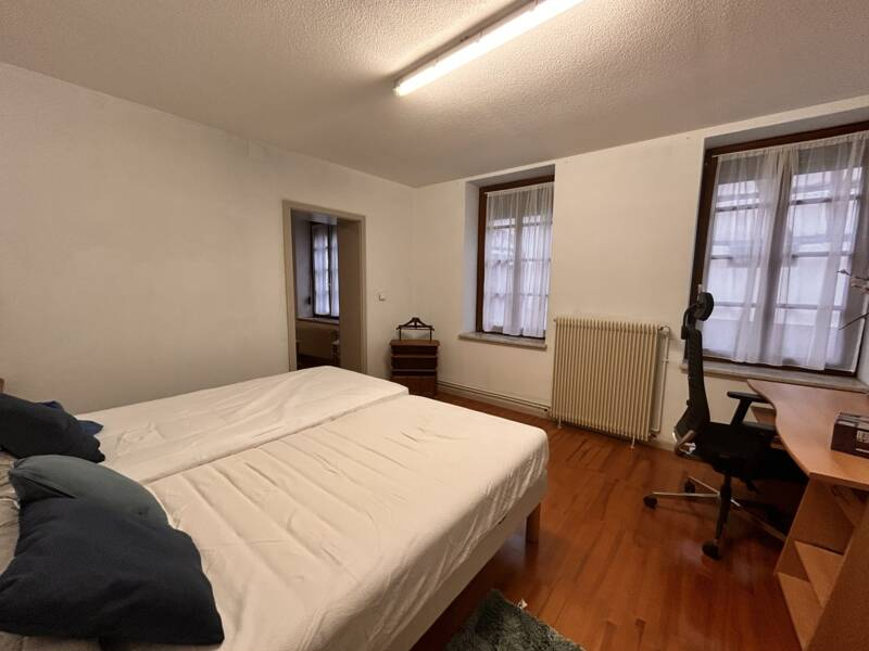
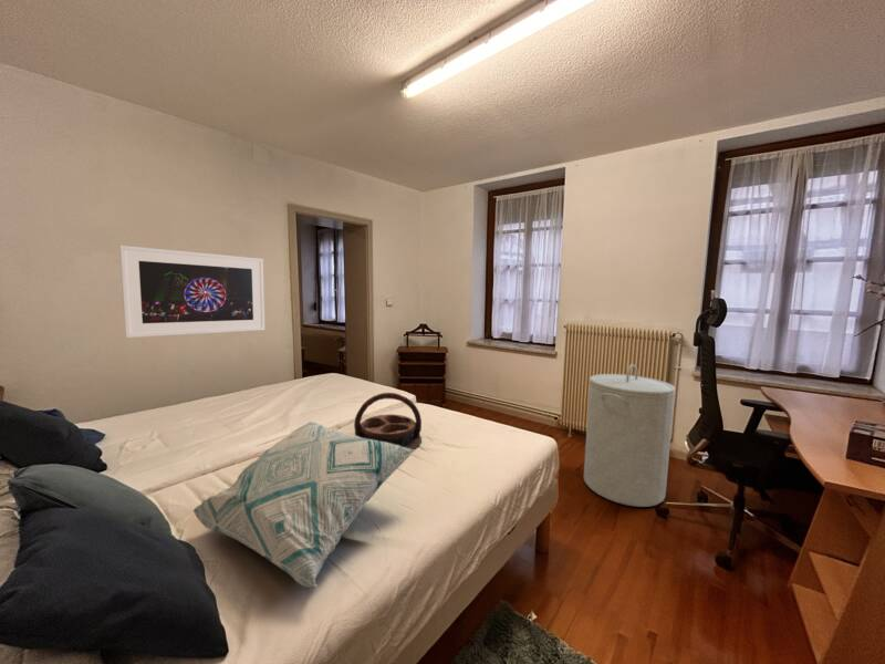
+ serving tray [353,392,423,450]
+ decorative pillow [191,421,416,589]
+ laundry hamper [583,363,677,508]
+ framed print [118,245,266,339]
